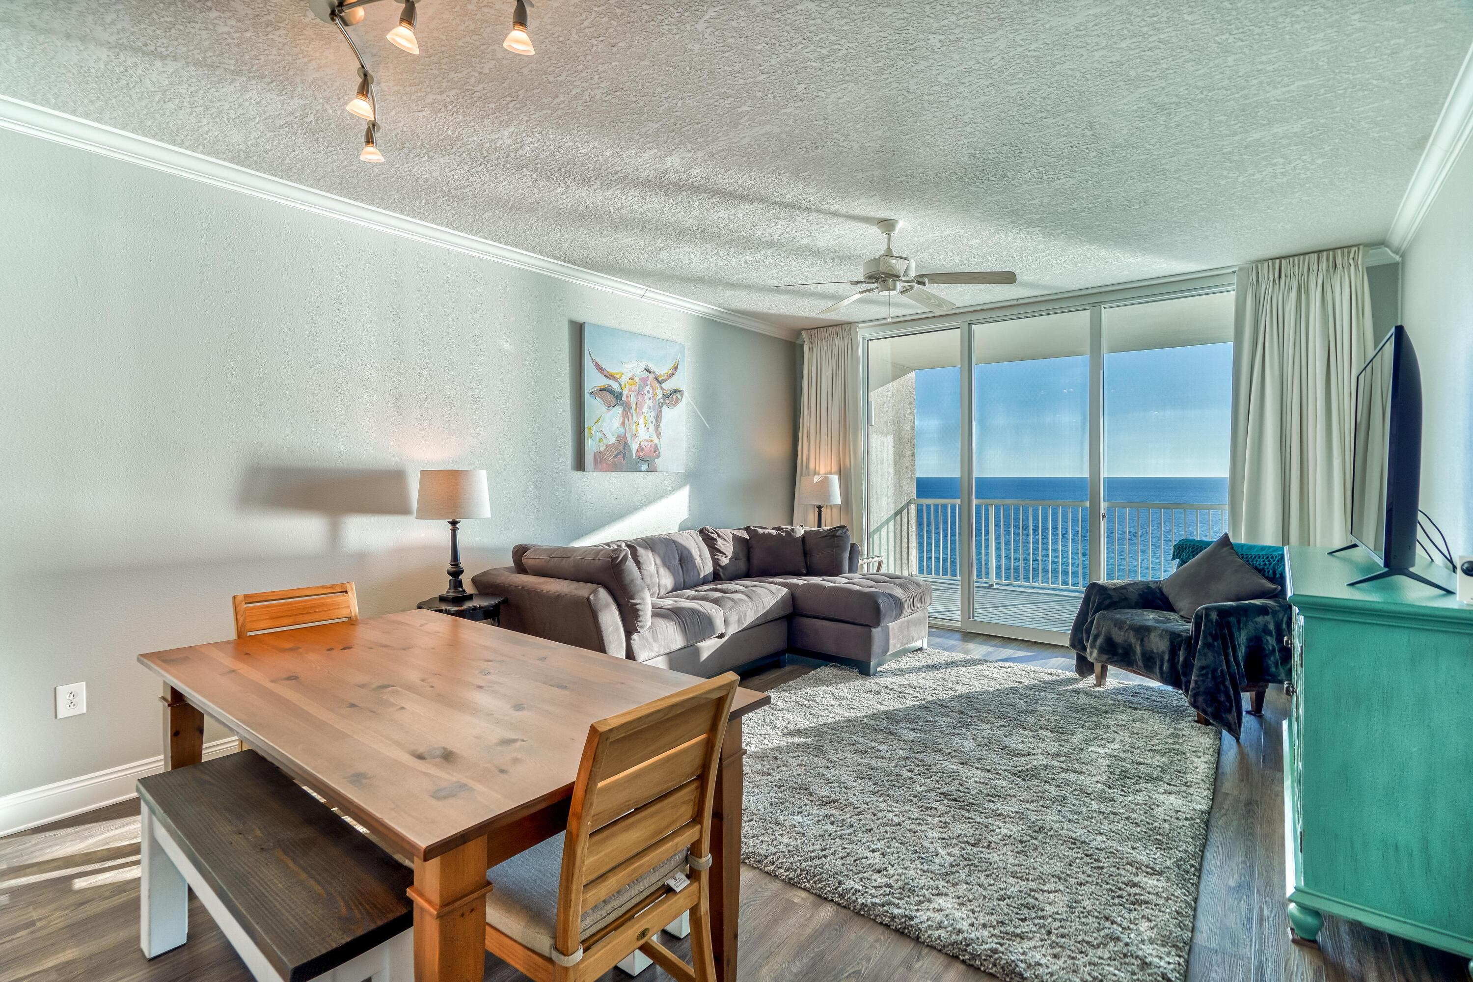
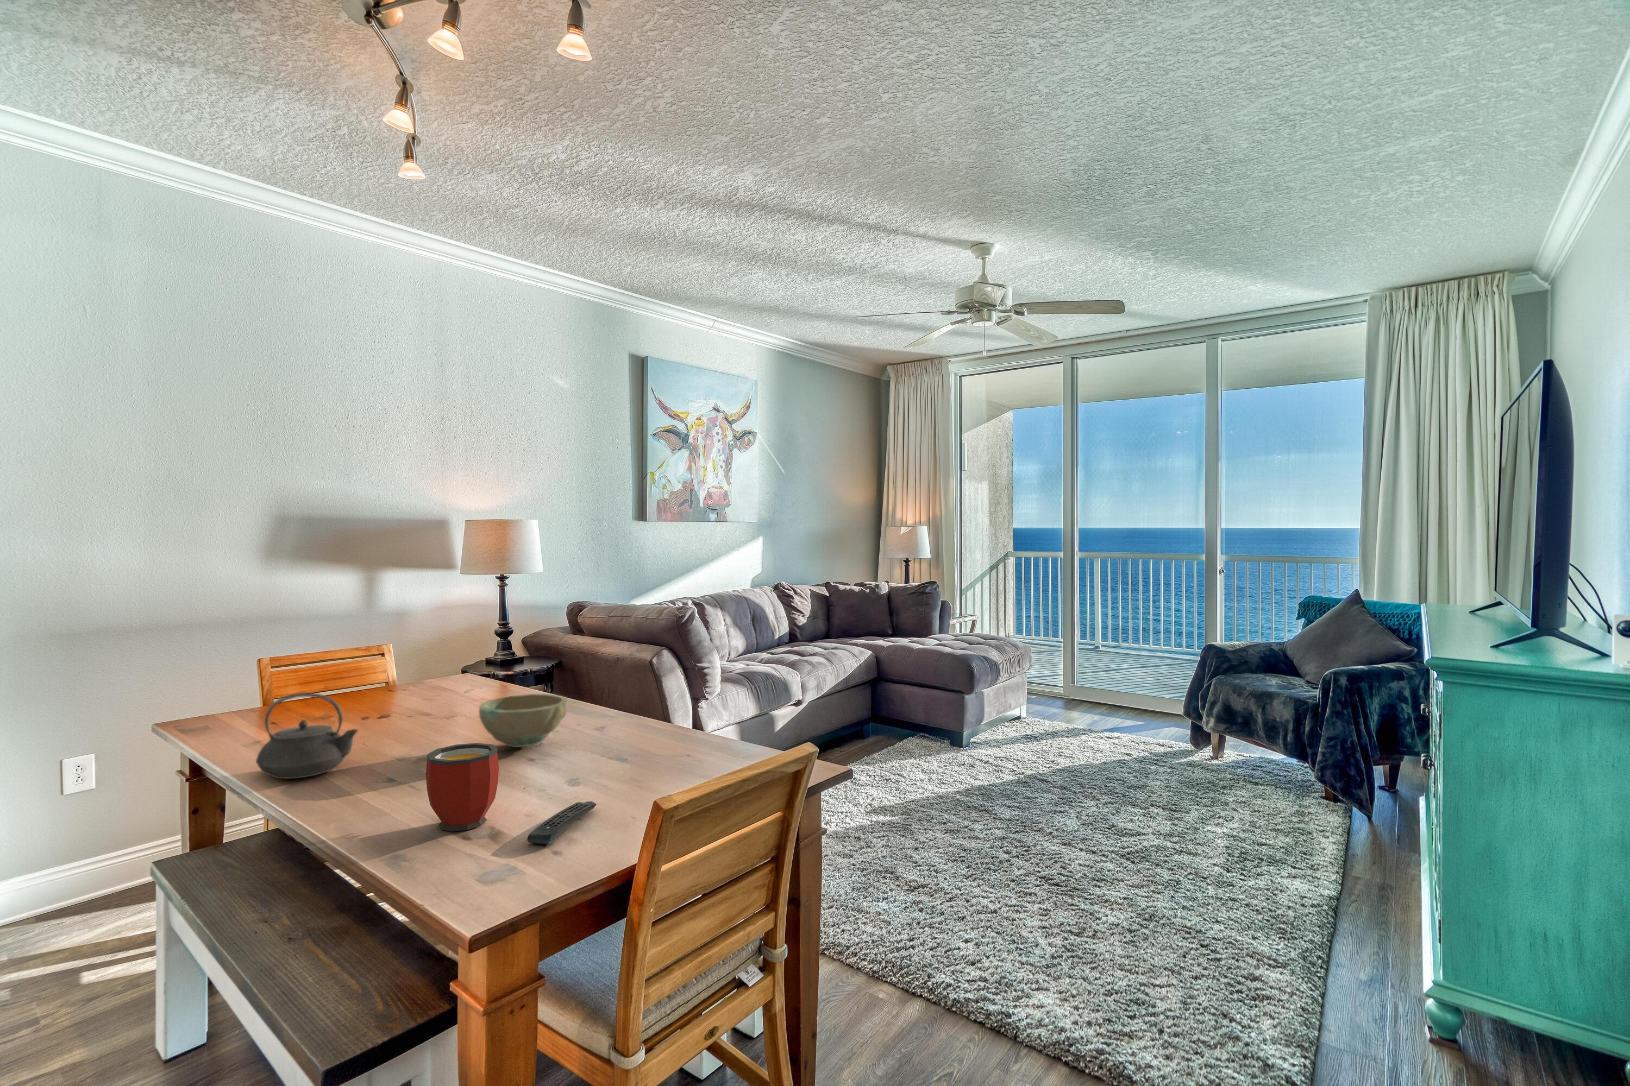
+ mug [424,742,500,831]
+ remote control [528,801,597,845]
+ bowl [479,693,569,748]
+ teapot [256,692,359,779]
